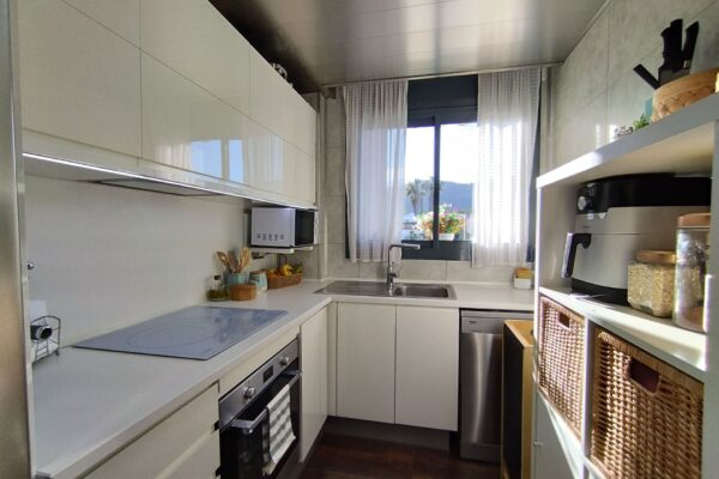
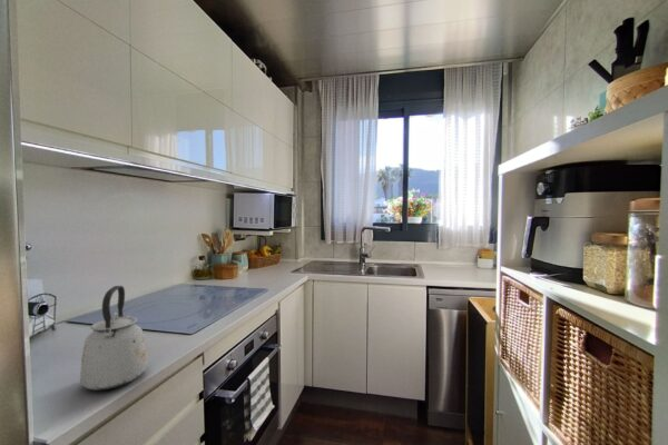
+ kettle [79,285,149,392]
